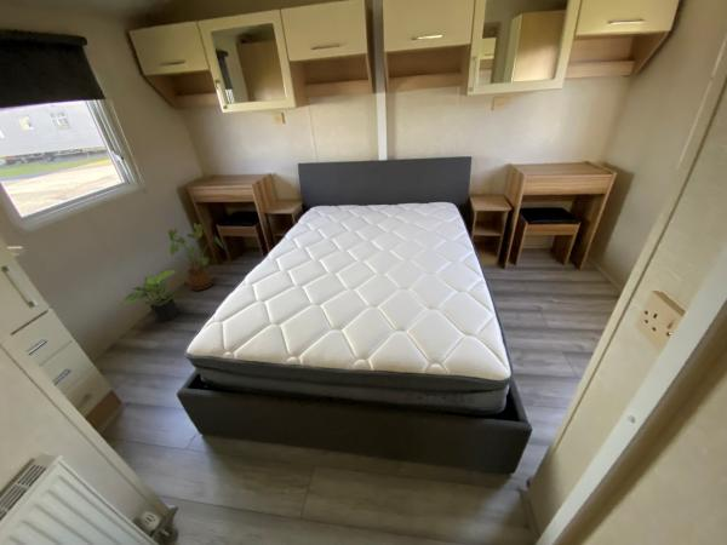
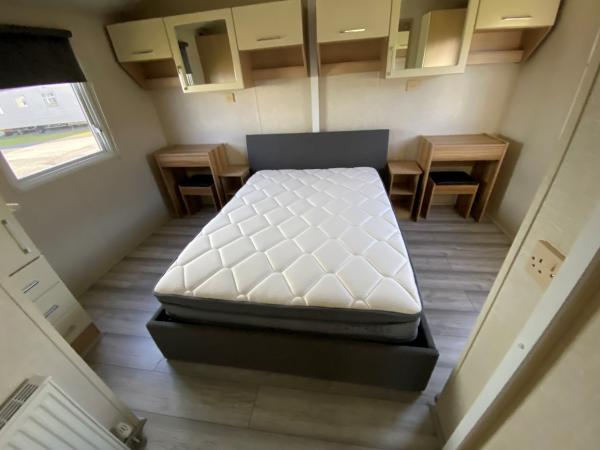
- house plant [167,222,224,292]
- potted plant [121,269,181,323]
